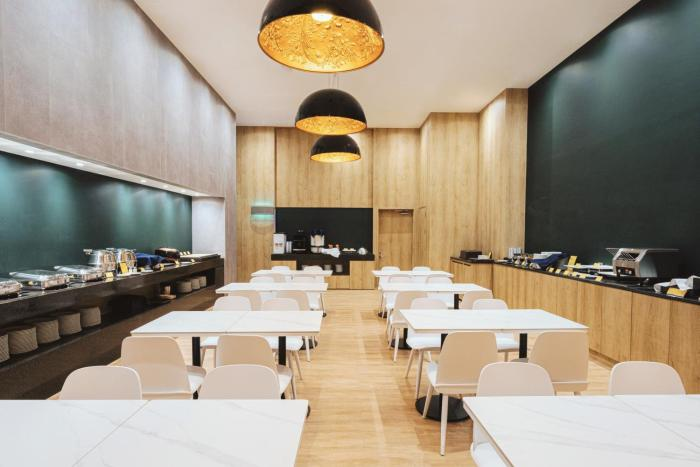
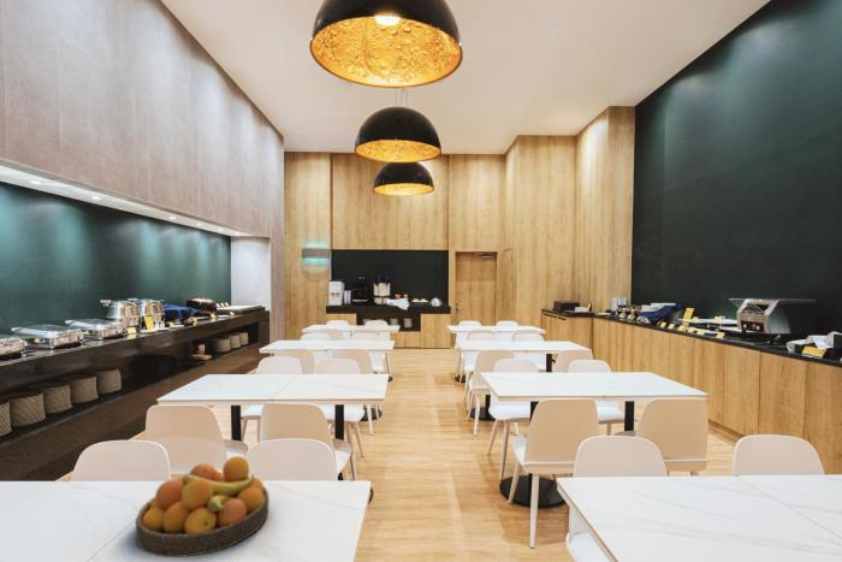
+ fruit bowl [135,455,271,558]
